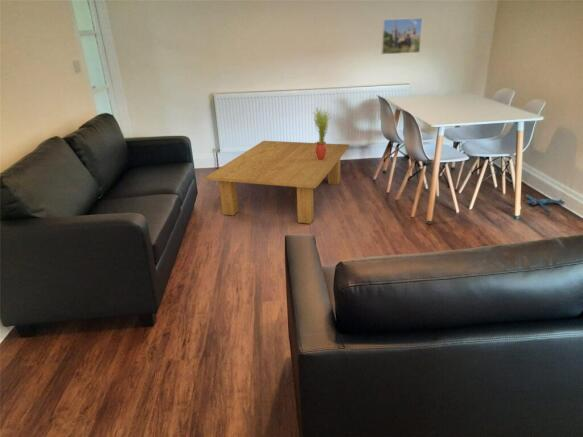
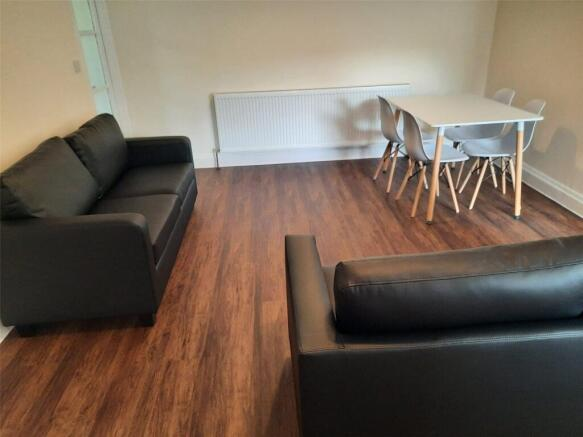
- coffee table [205,140,350,225]
- potted plant [312,106,331,161]
- plush toy [525,194,566,213]
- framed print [380,17,423,55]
